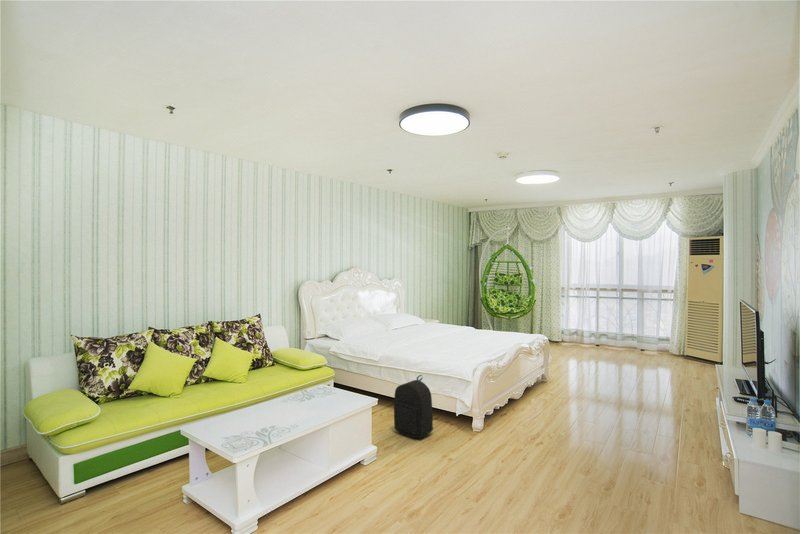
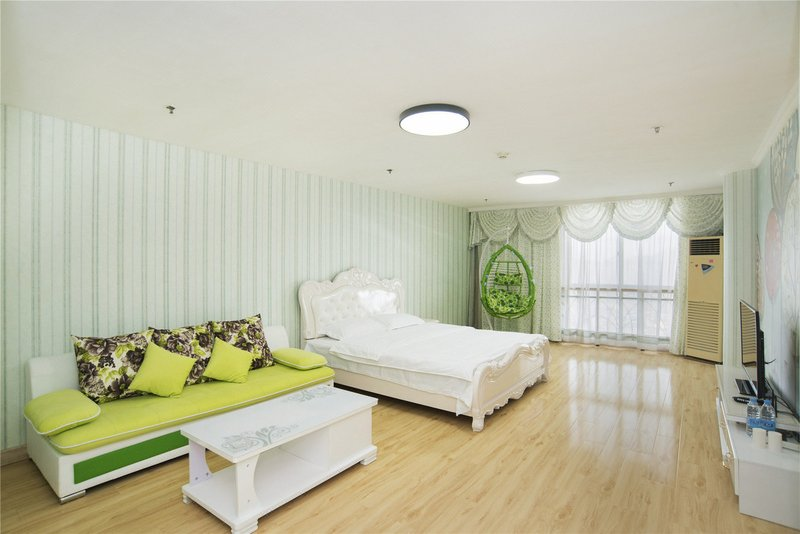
- backpack [393,374,434,439]
